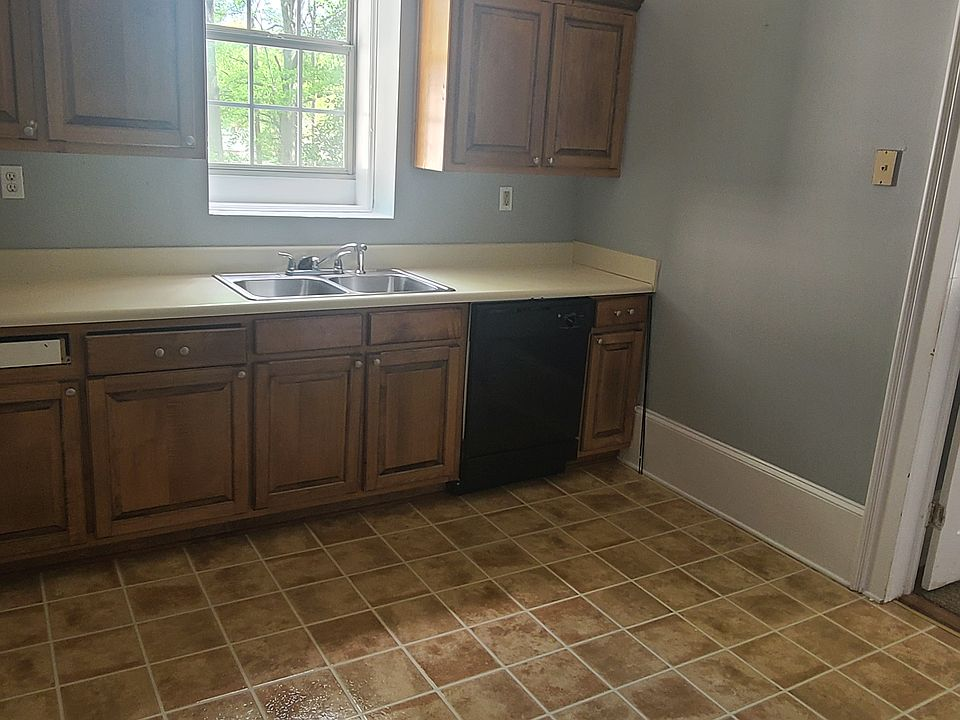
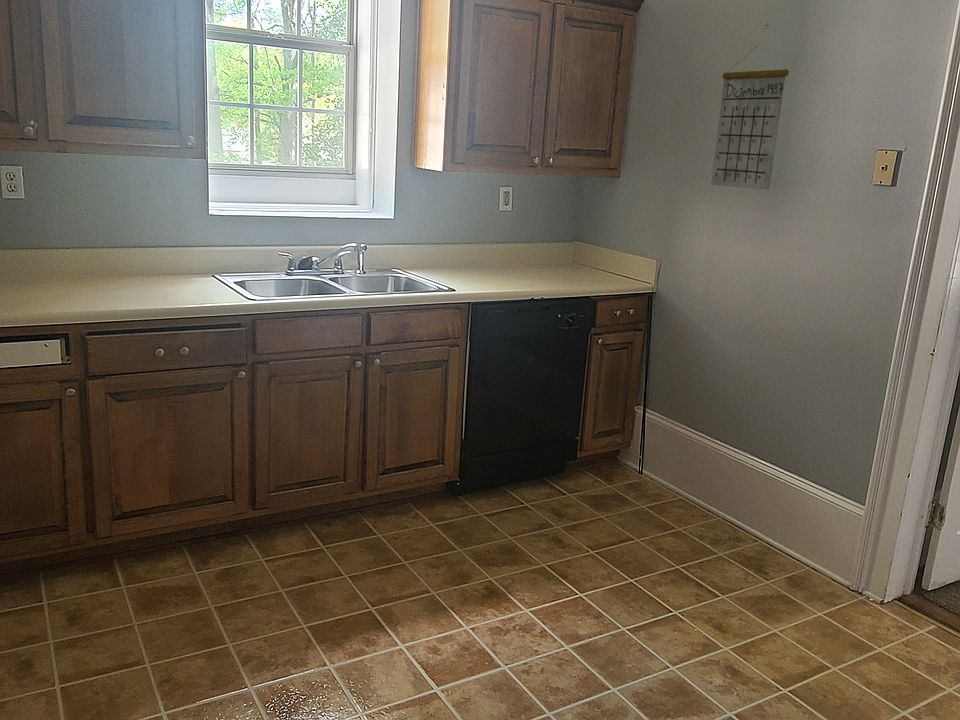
+ calendar [710,45,790,191]
